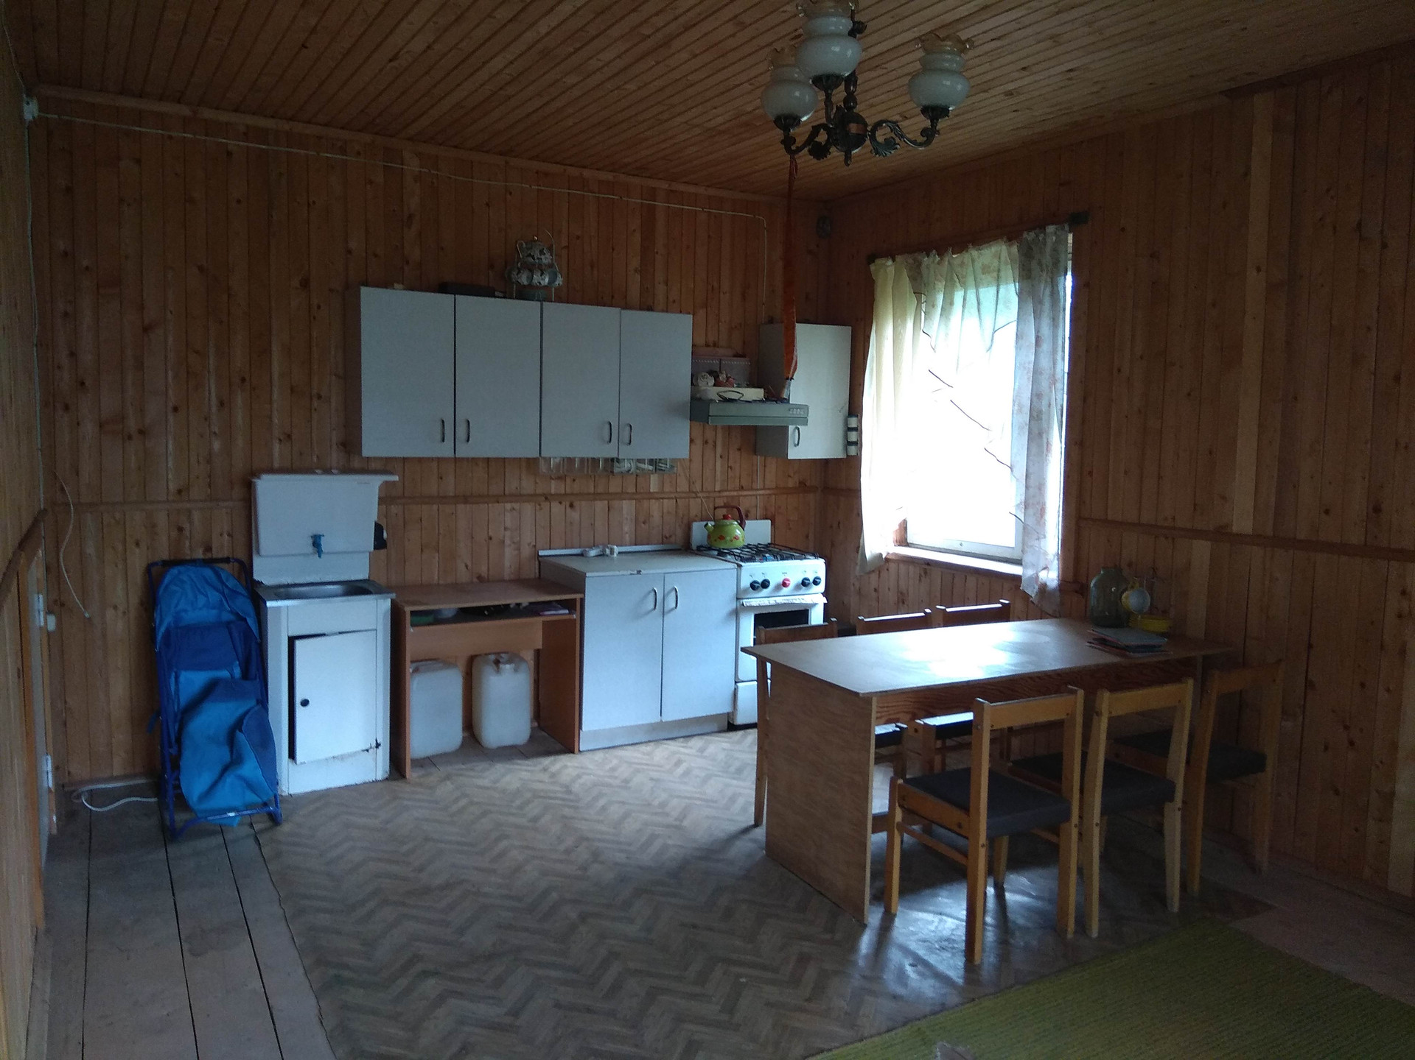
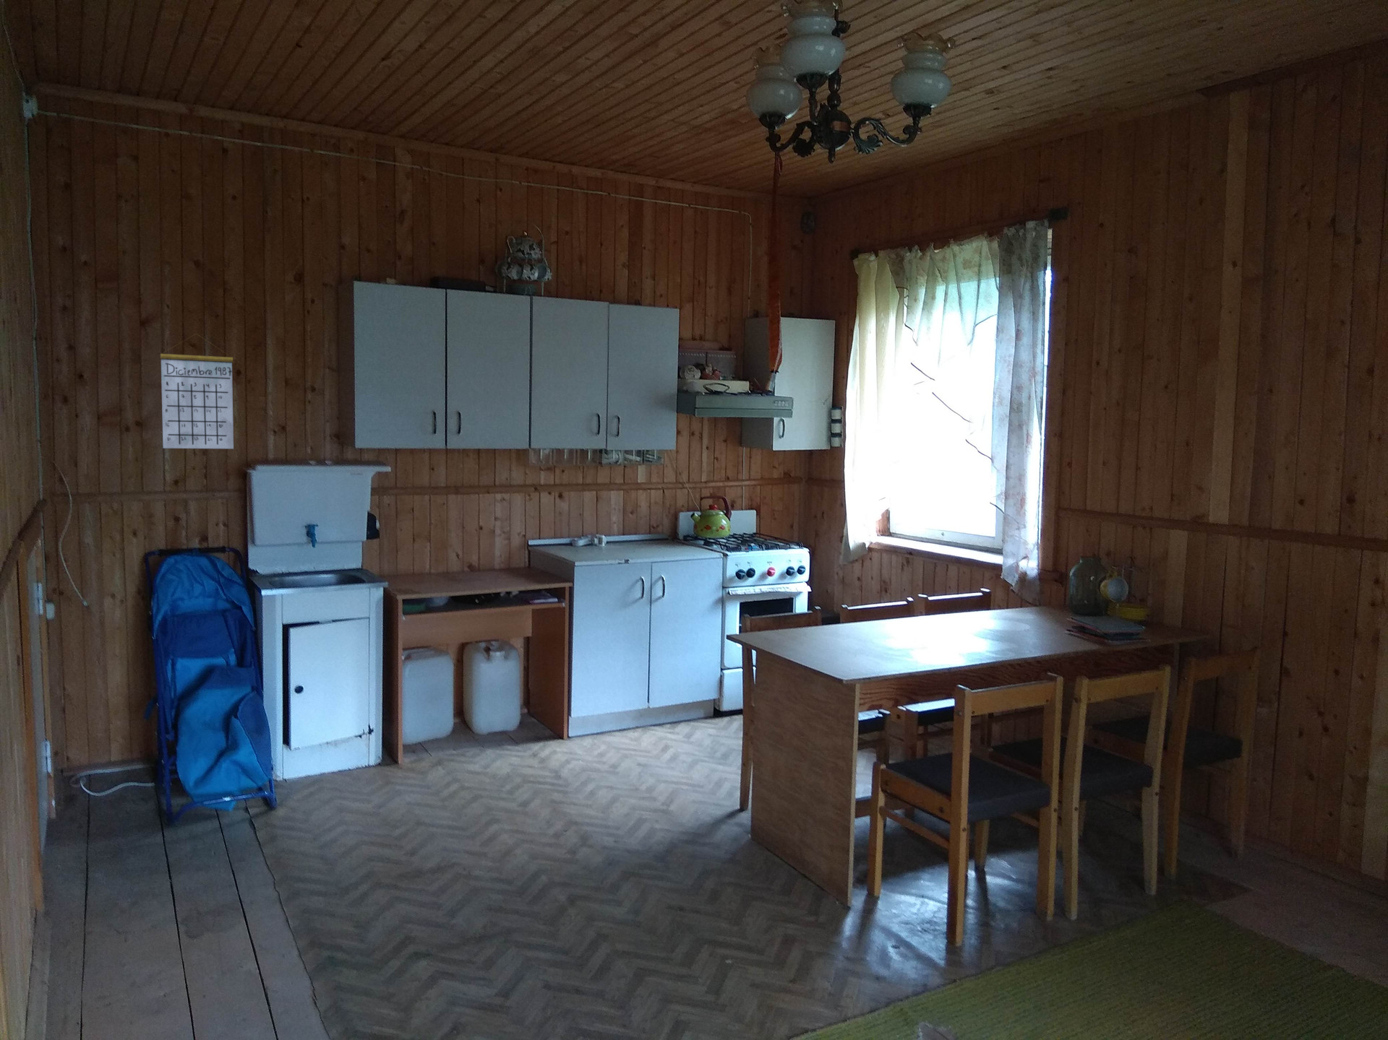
+ calendar [160,333,234,449]
